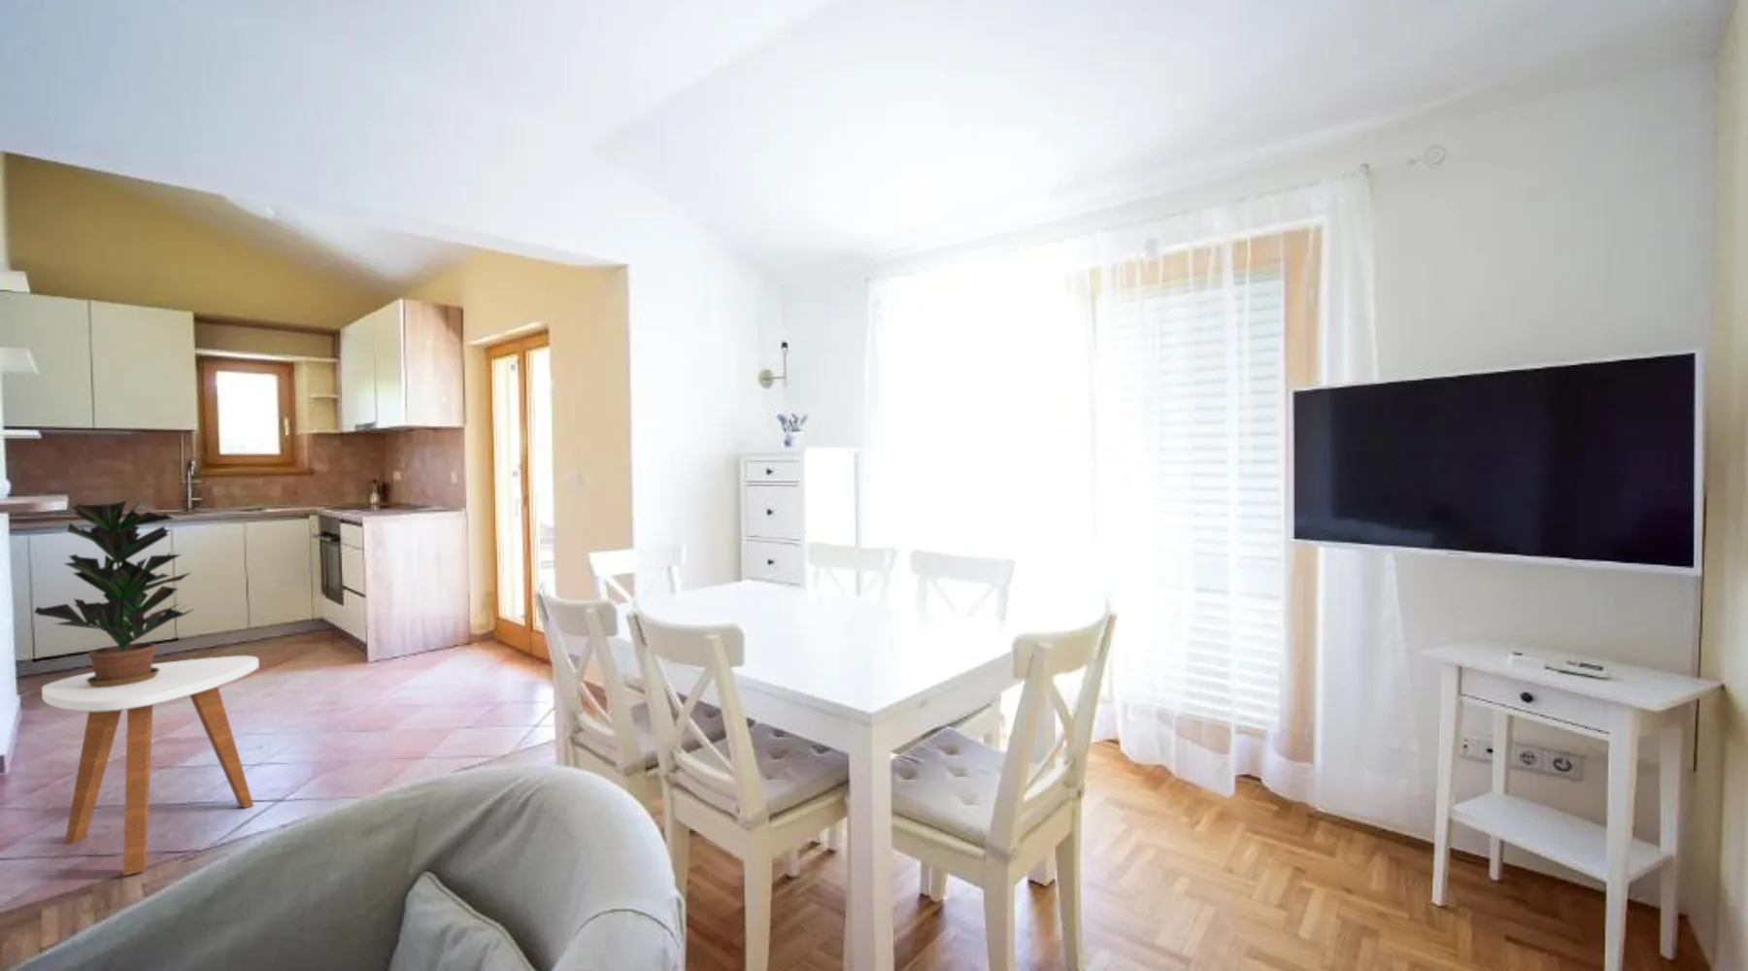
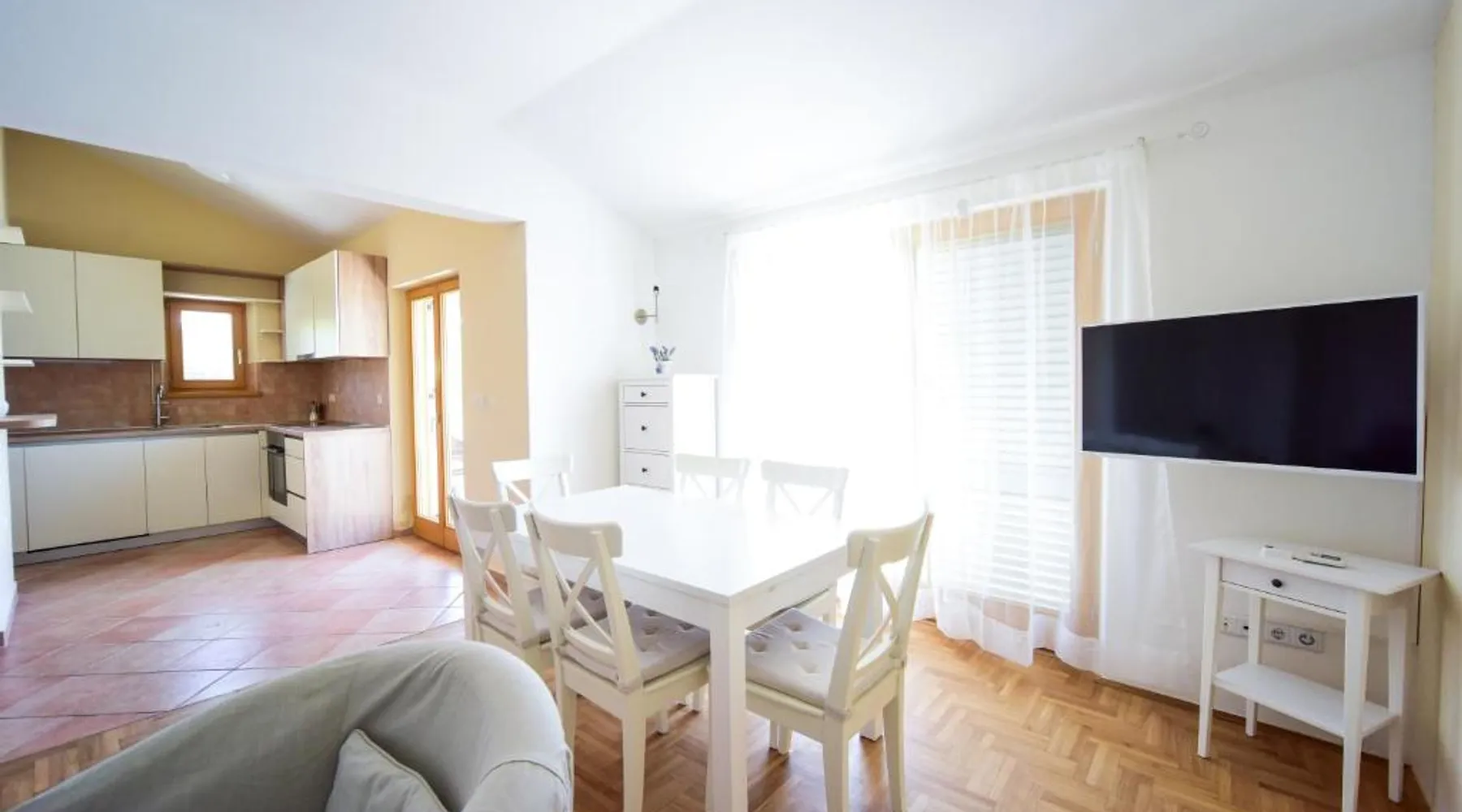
- side table [41,654,259,877]
- potted plant [33,500,194,688]
